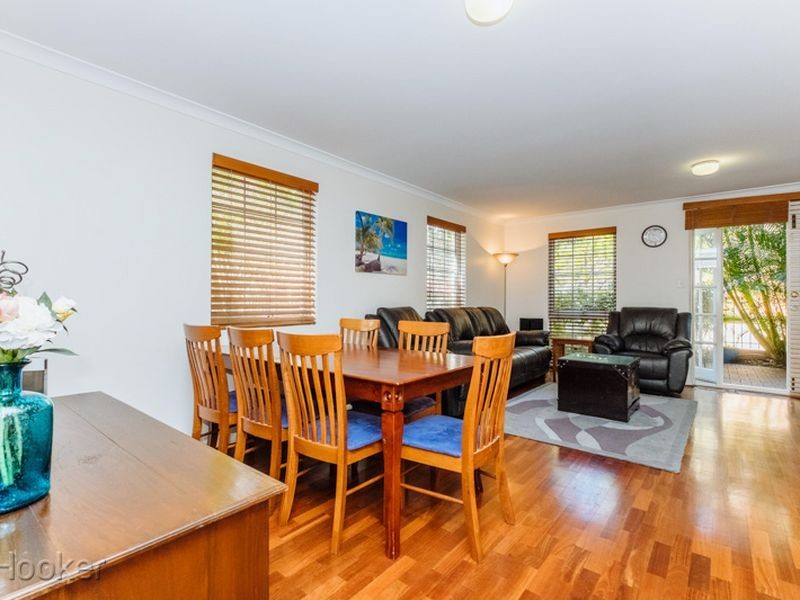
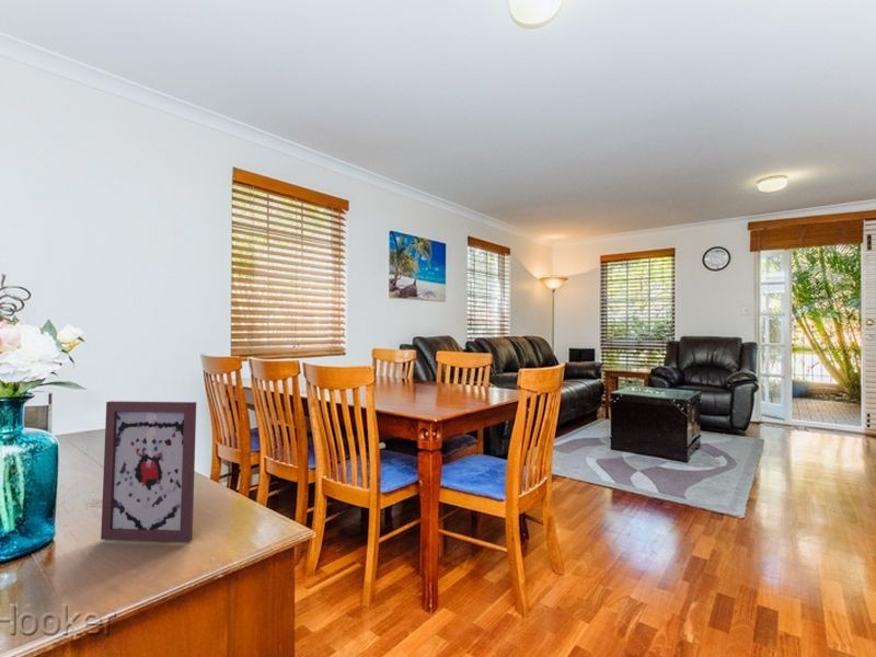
+ picture frame [100,400,197,543]
